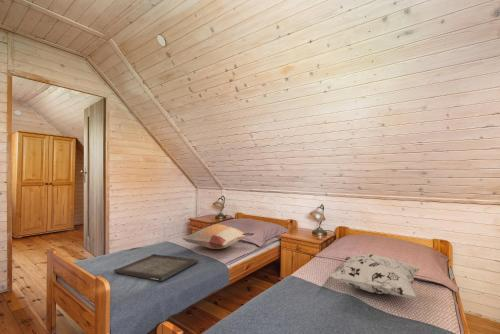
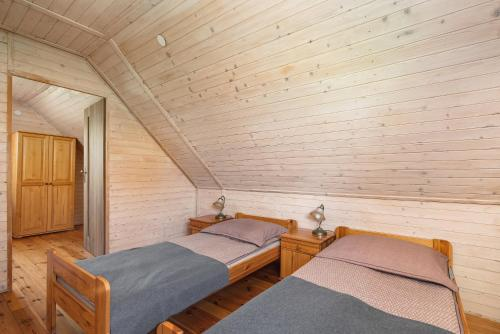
- serving tray [113,253,200,282]
- decorative pillow [181,223,255,250]
- decorative pillow [326,252,421,299]
